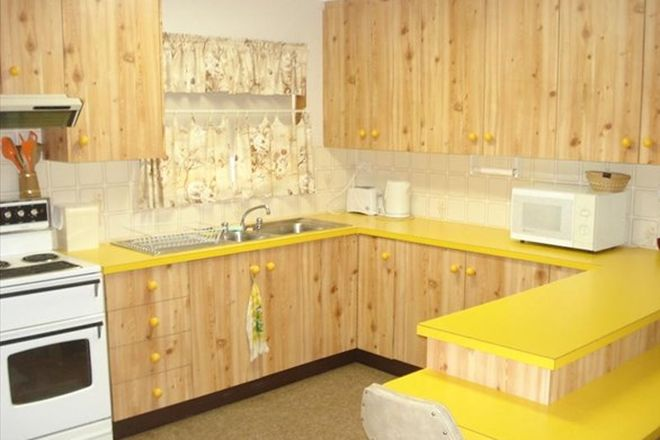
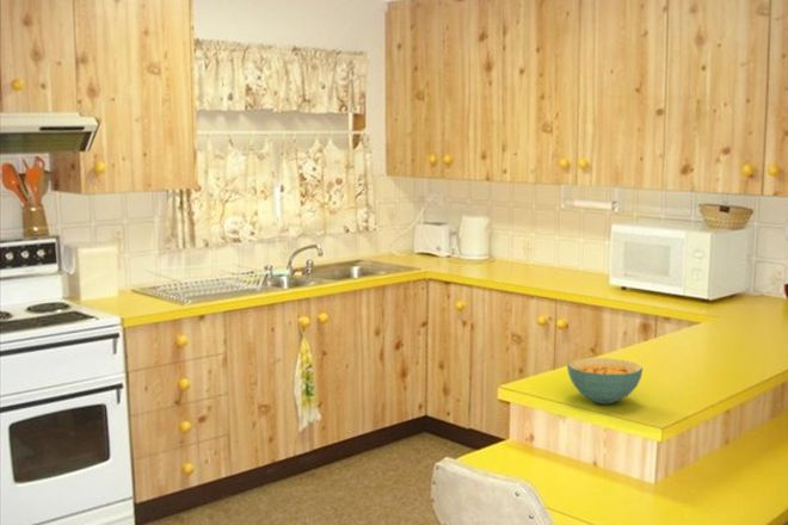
+ cereal bowl [566,357,644,404]
